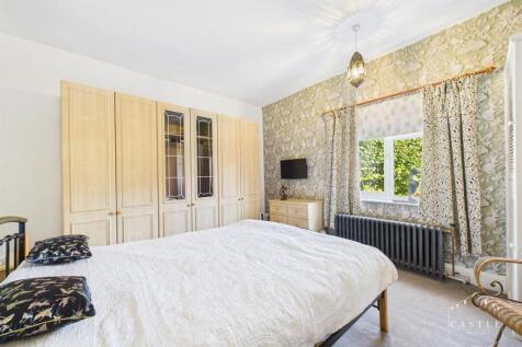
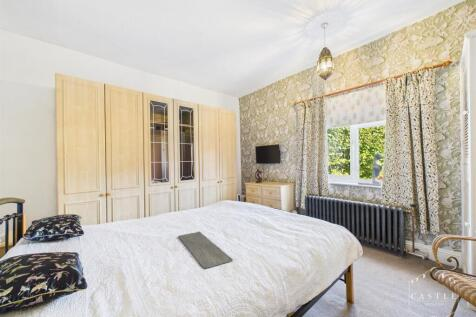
+ bath mat [177,231,233,270]
